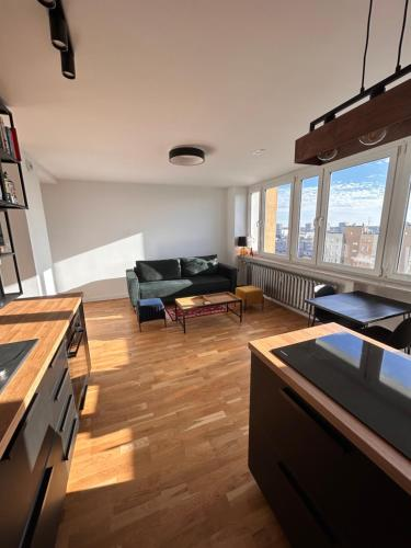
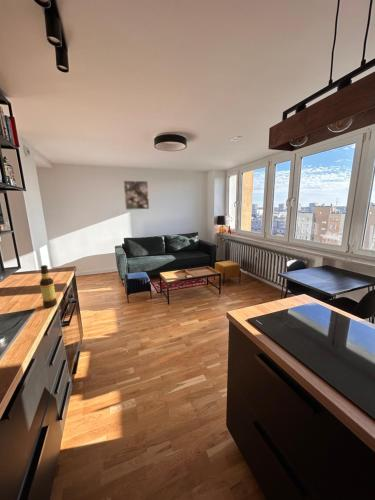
+ bottle [39,264,58,309]
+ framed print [123,180,150,211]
